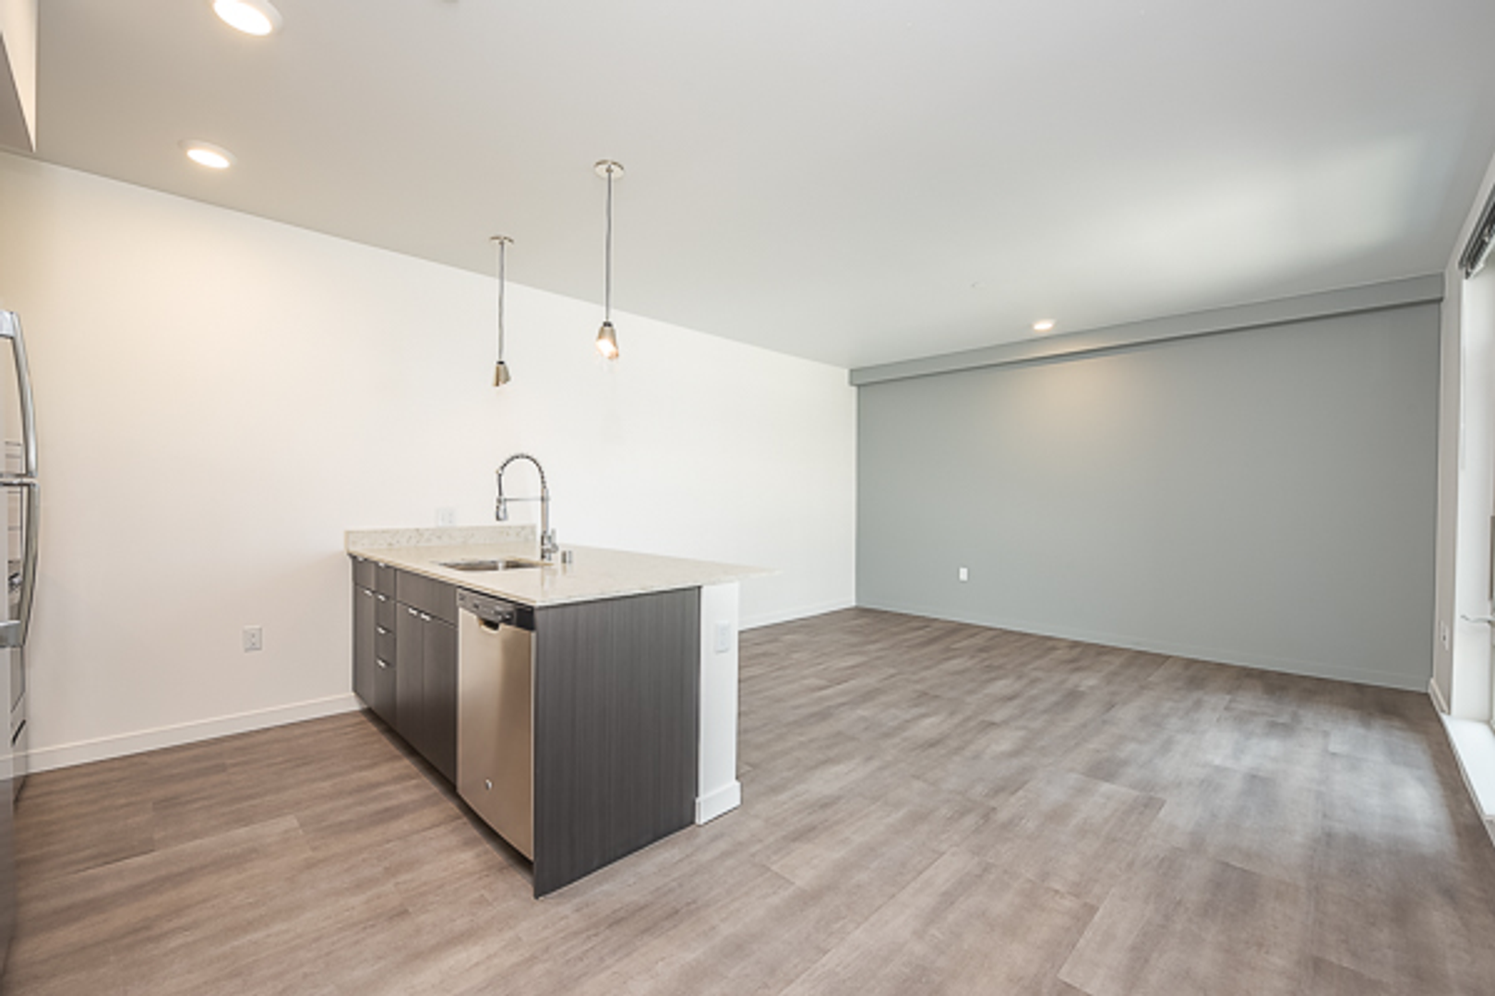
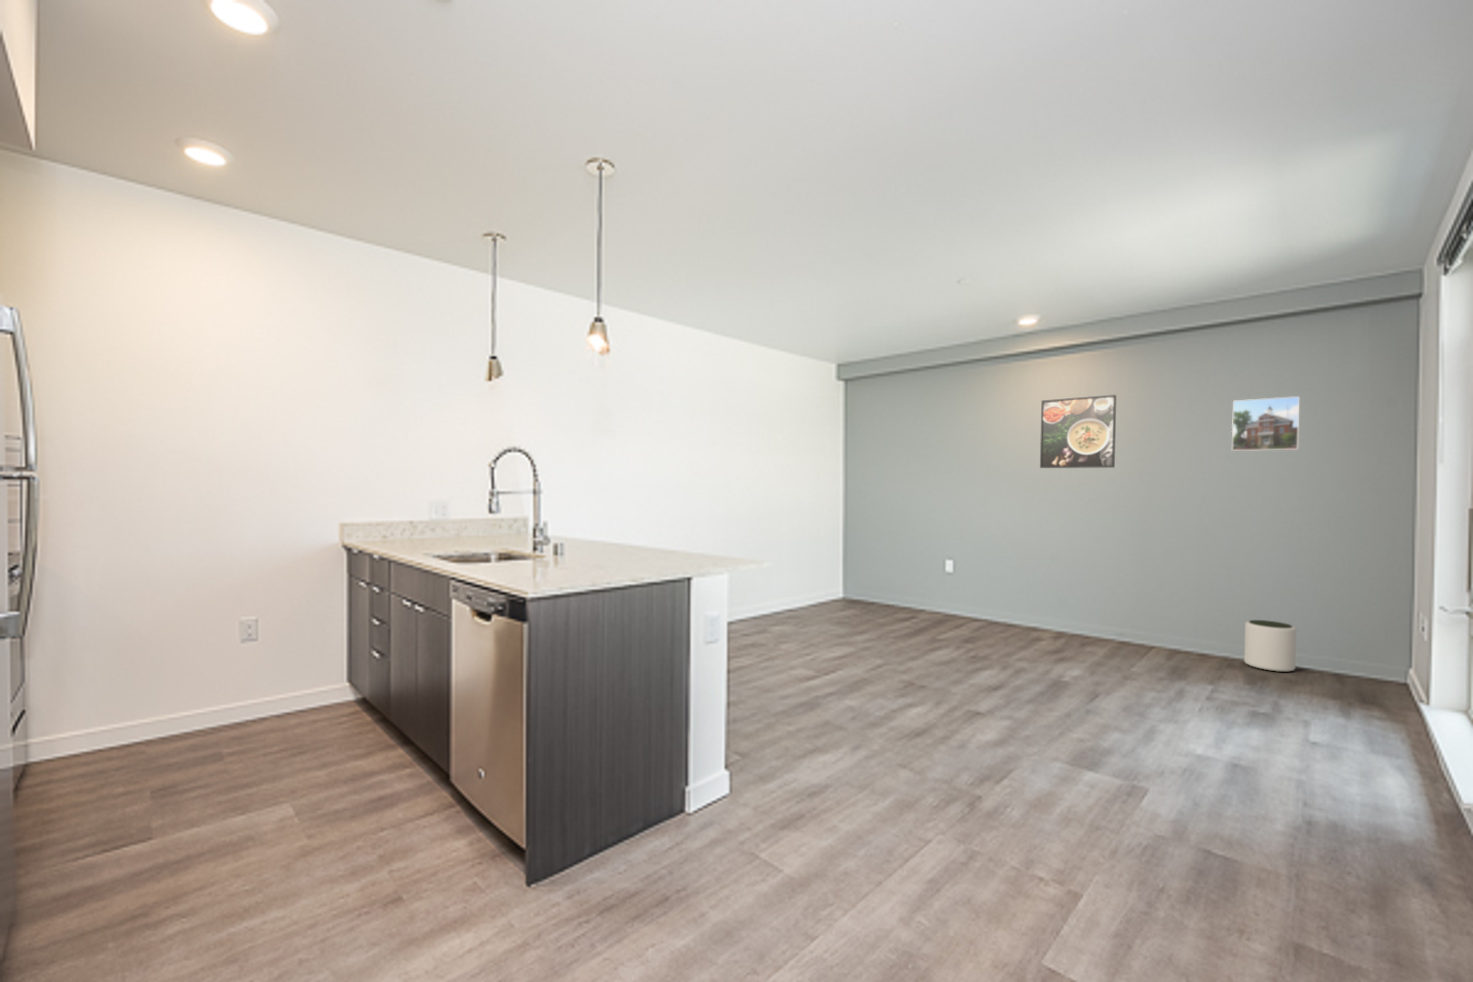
+ plant pot [1243,619,1298,673]
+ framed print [1231,396,1300,452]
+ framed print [1039,393,1118,469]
